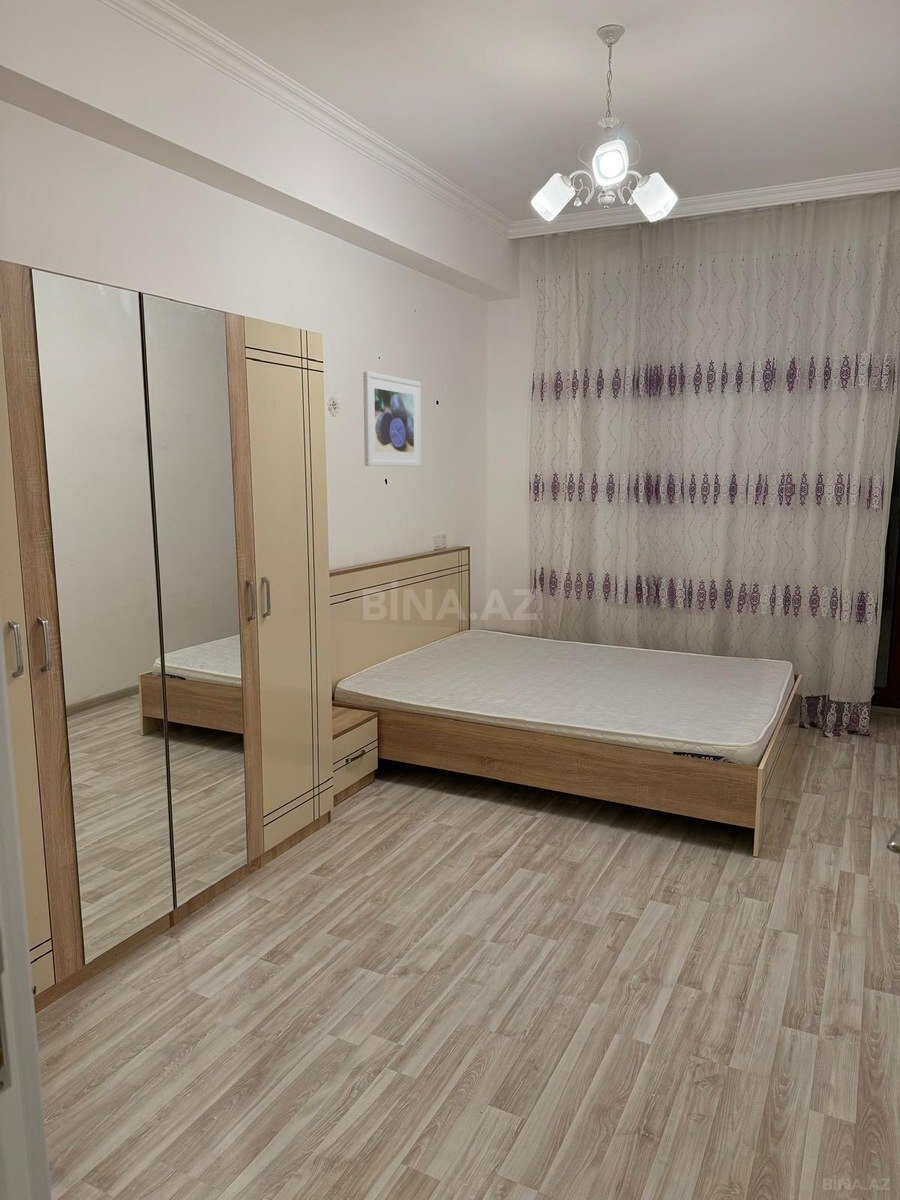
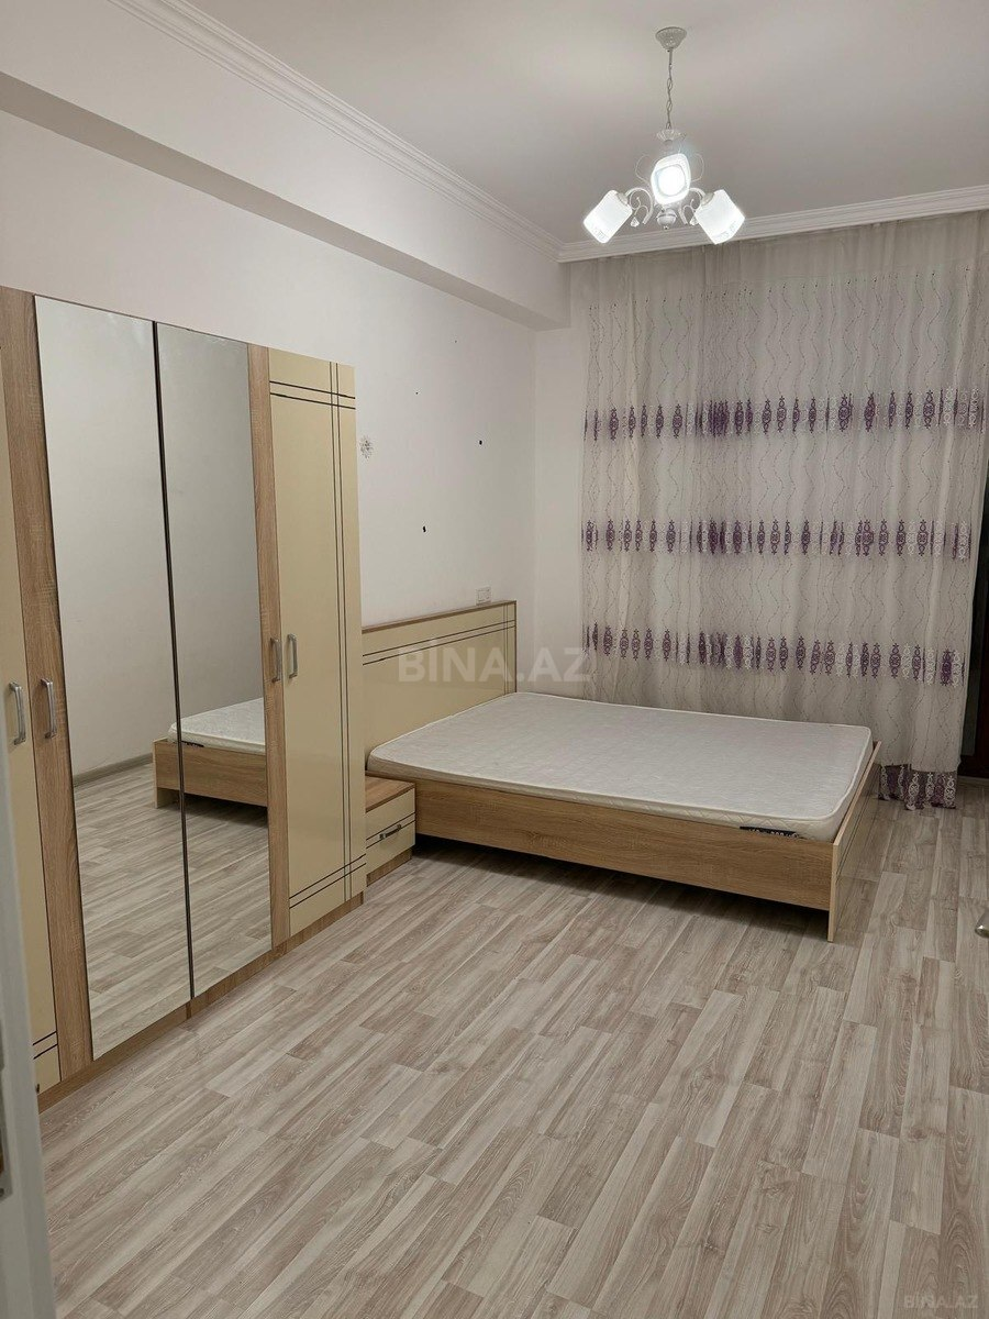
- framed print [362,370,422,467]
